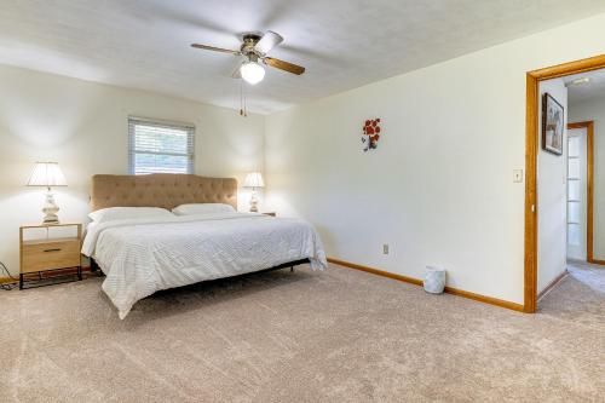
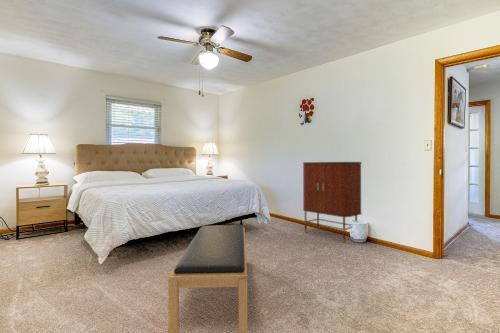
+ bar cabinet [302,161,363,243]
+ bench [167,224,248,333]
